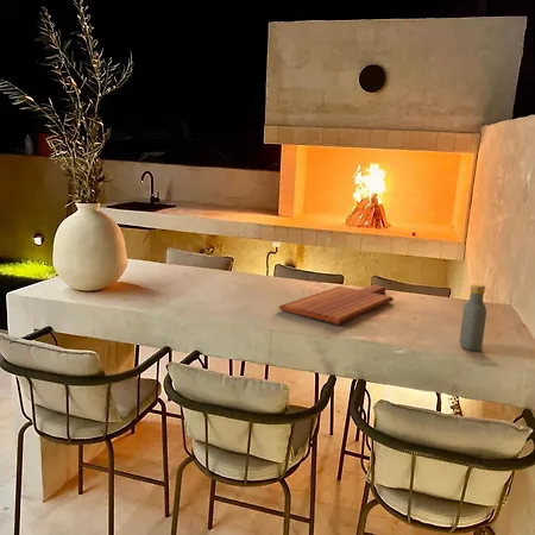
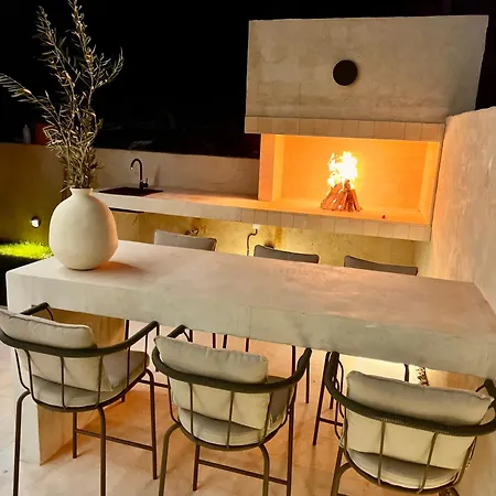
- vodka [459,282,487,352]
- cutting board [278,284,395,326]
